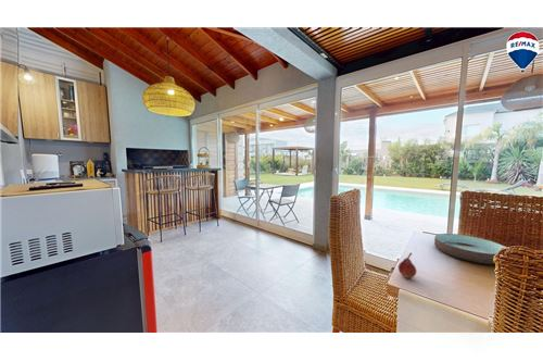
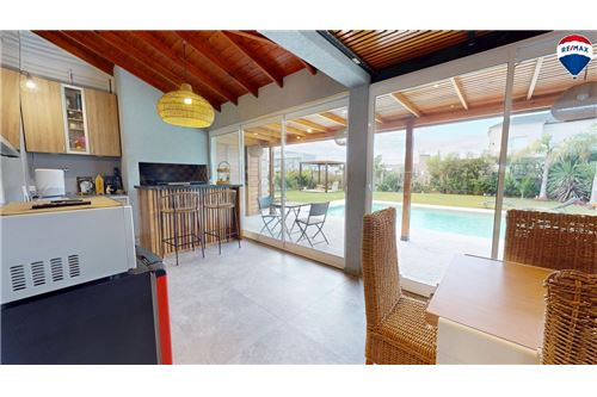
- fruit [397,251,417,279]
- bowl [433,233,507,265]
